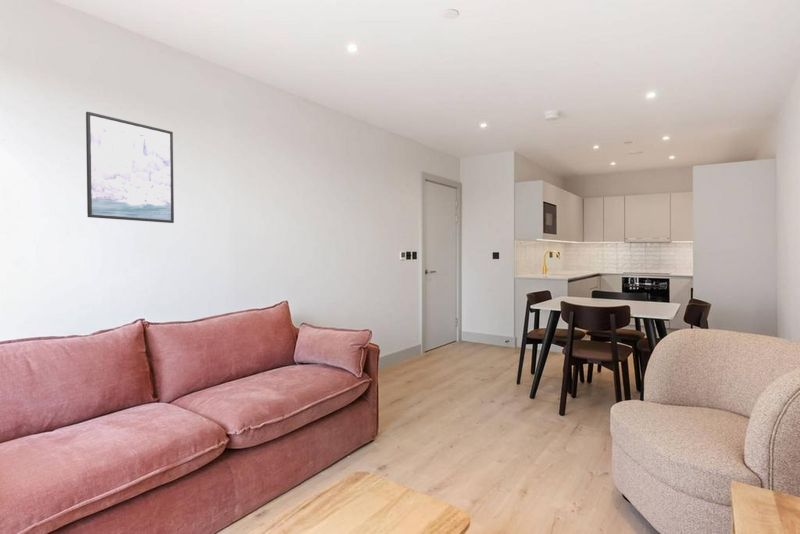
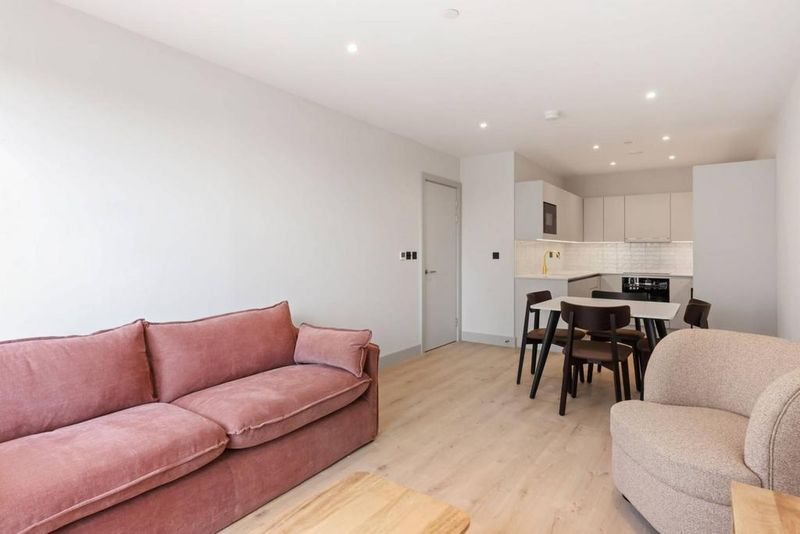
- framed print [85,111,175,224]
